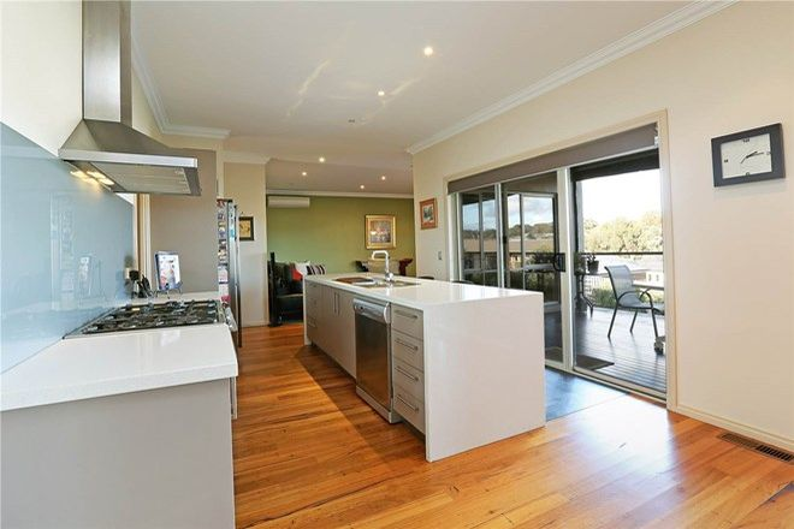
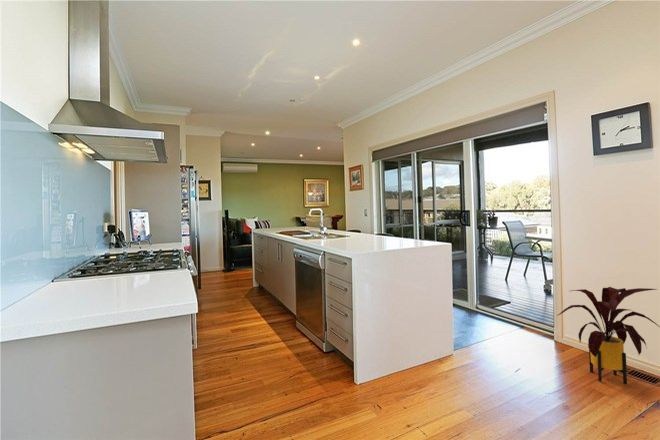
+ house plant [556,286,660,385]
